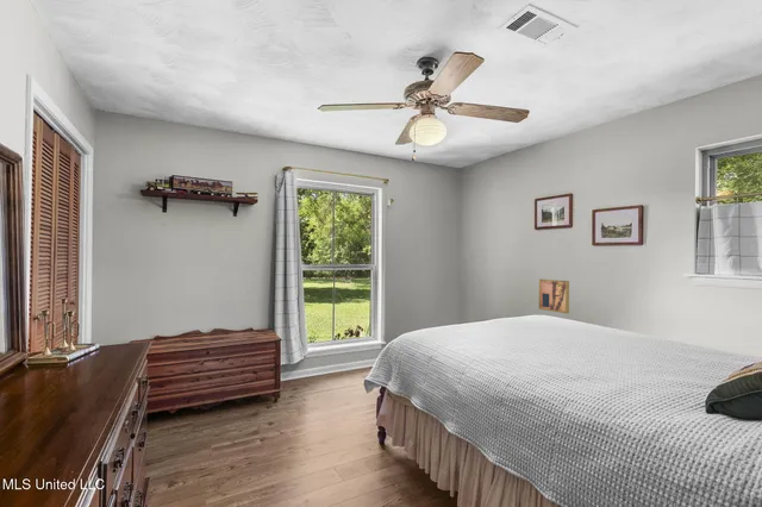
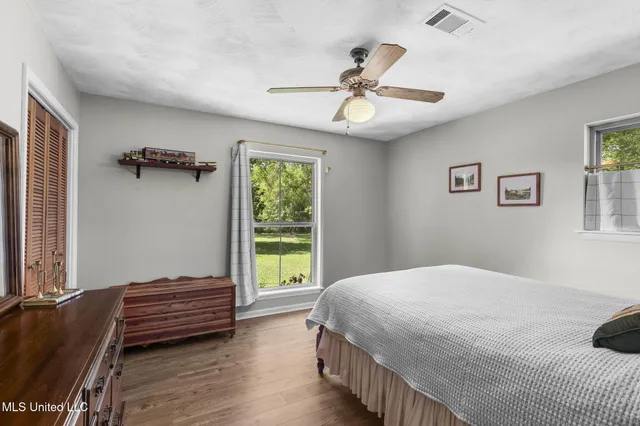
- wall art [538,277,570,314]
